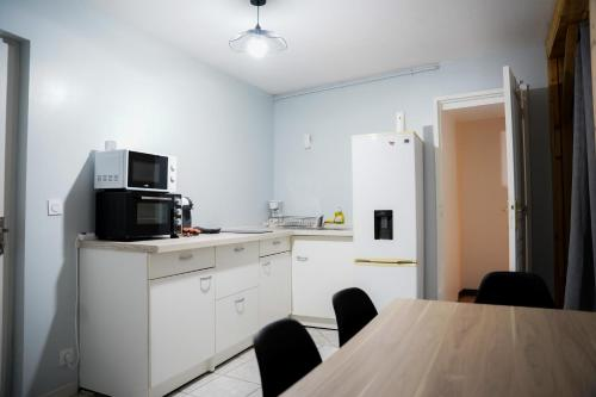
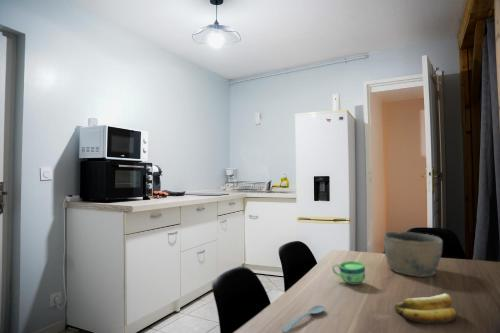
+ bowl [382,231,443,278]
+ cup [331,260,366,286]
+ spoon [281,305,326,333]
+ banana [394,293,457,325]
